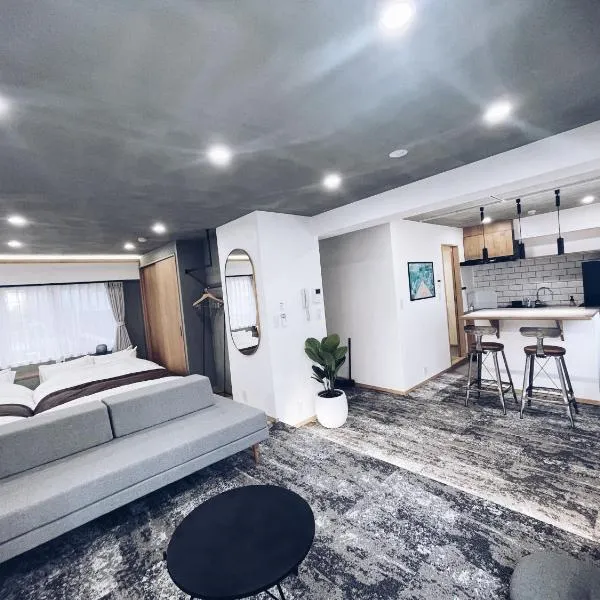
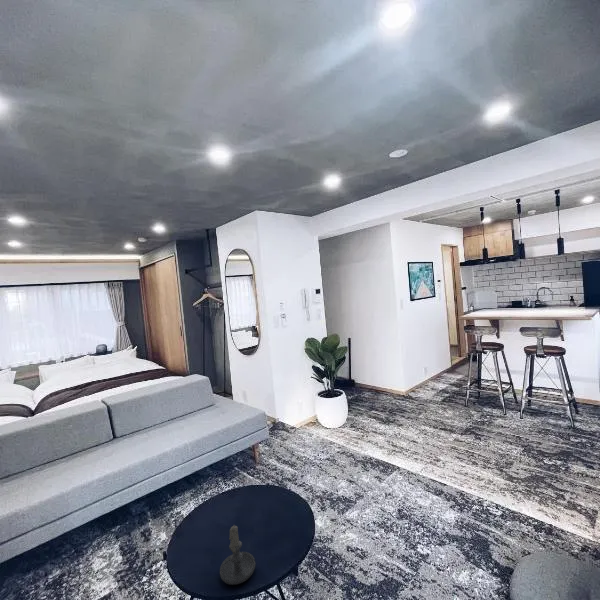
+ candle [219,524,256,586]
